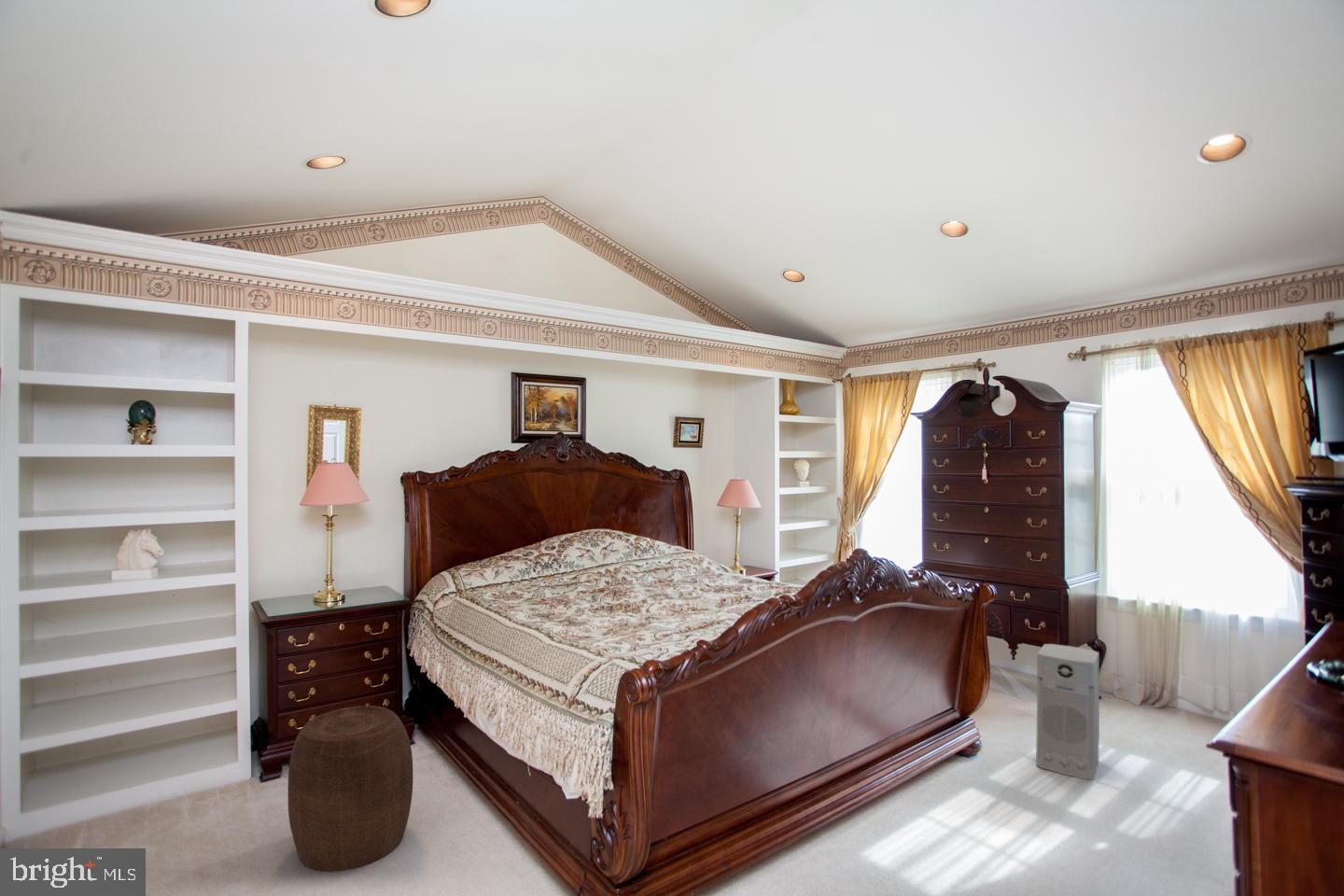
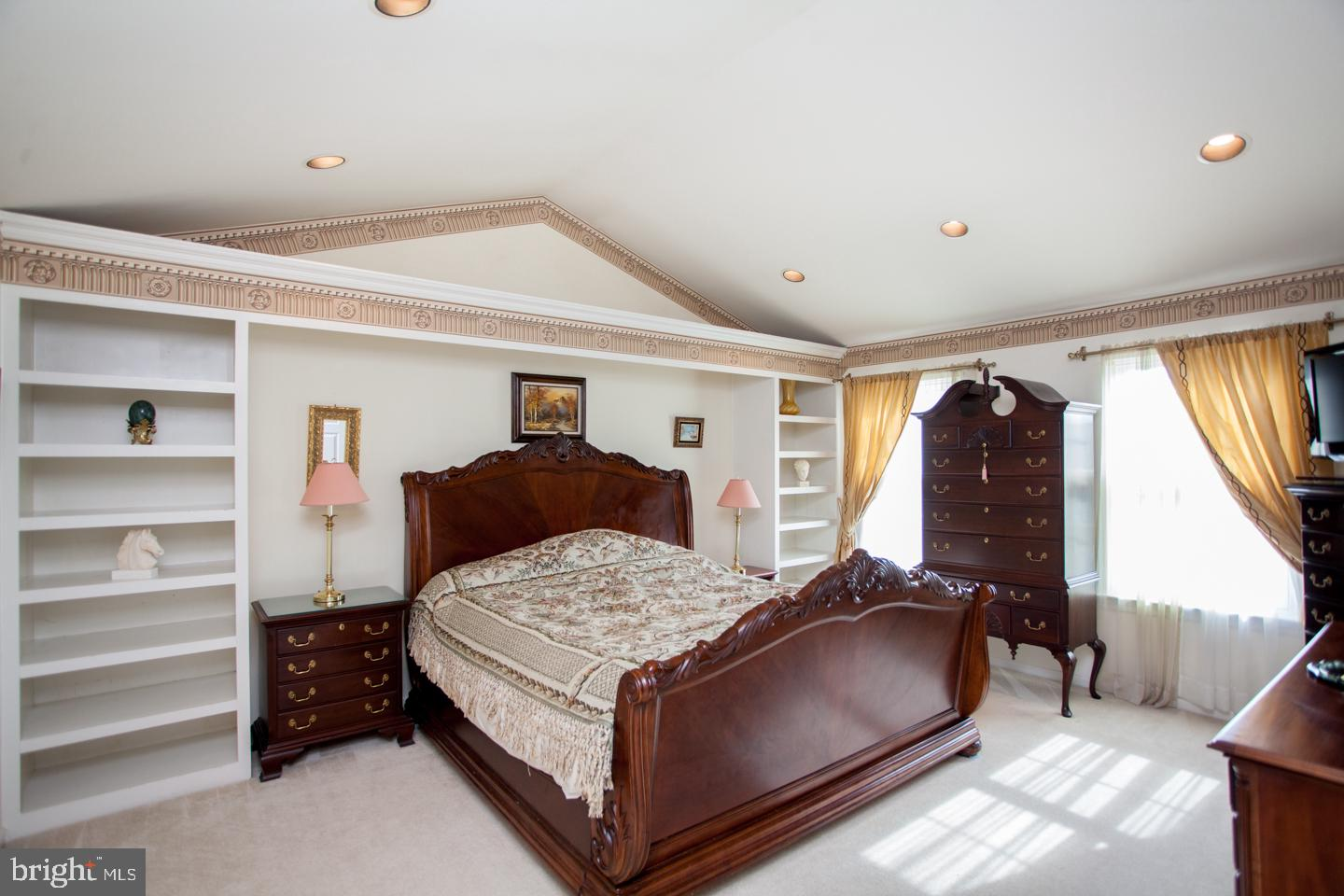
- stool [287,705,414,873]
- air purifier [1035,643,1100,781]
